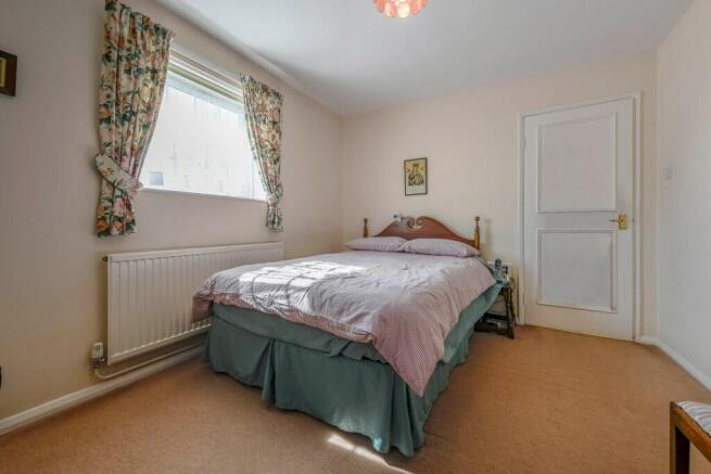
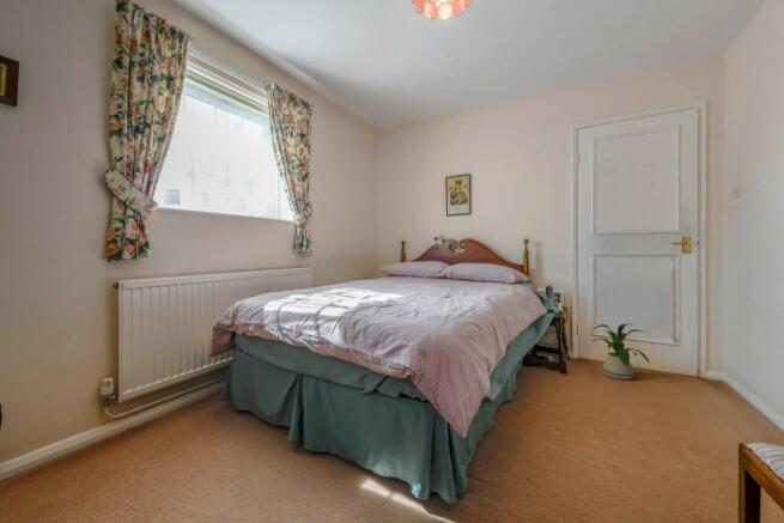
+ house plant [590,322,651,381]
